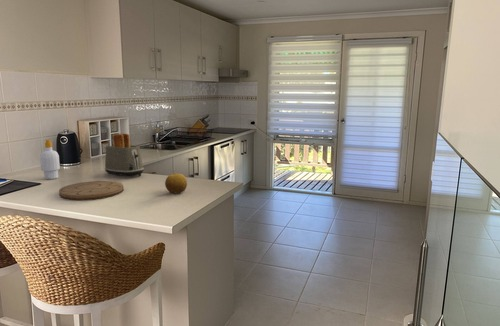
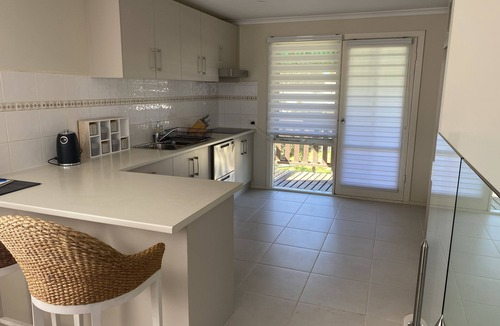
- toaster [104,133,145,177]
- soap bottle [39,139,61,180]
- cutting board [58,180,124,201]
- fruit [164,172,188,194]
